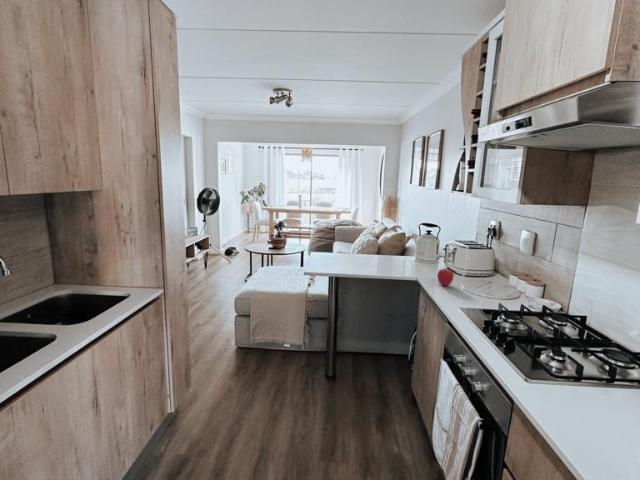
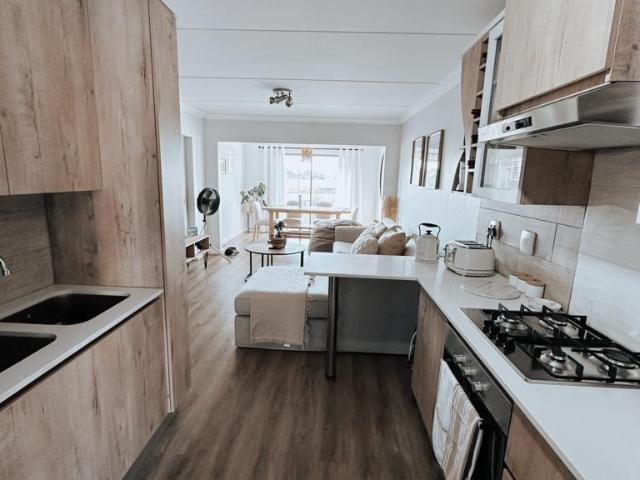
- fruit [436,267,455,287]
